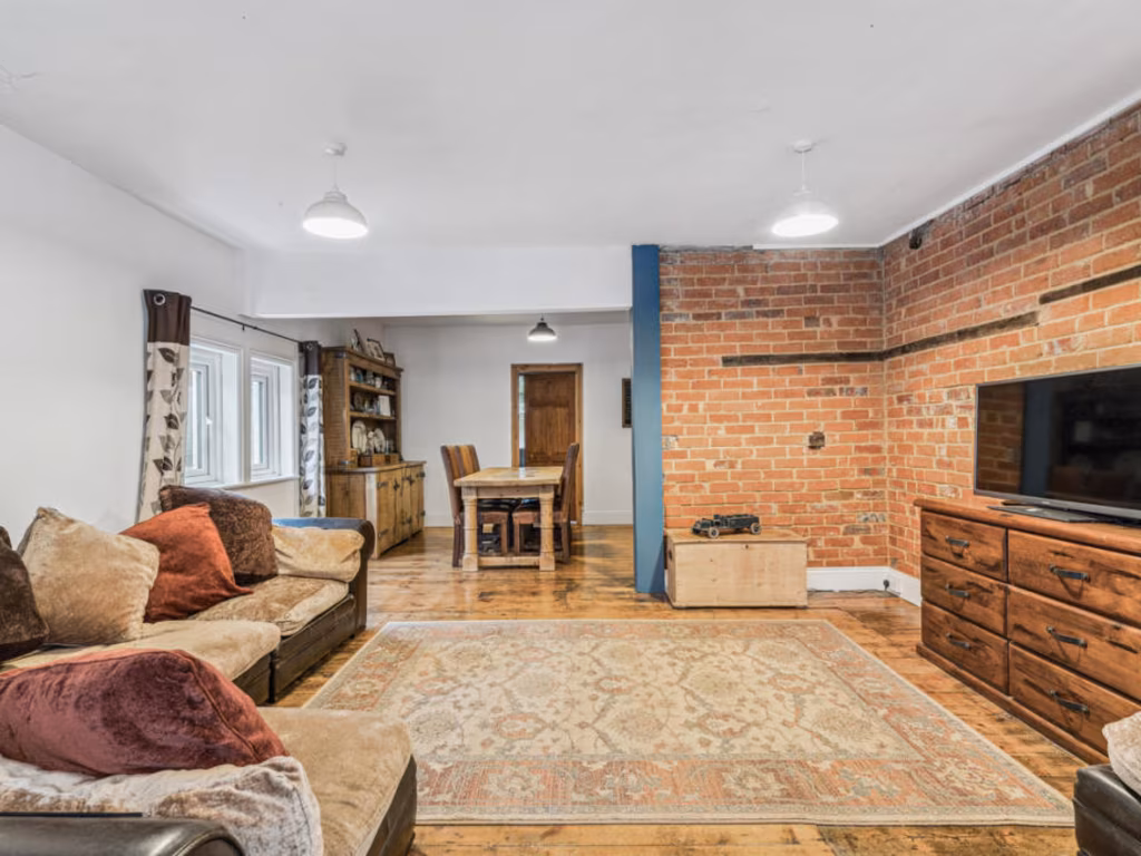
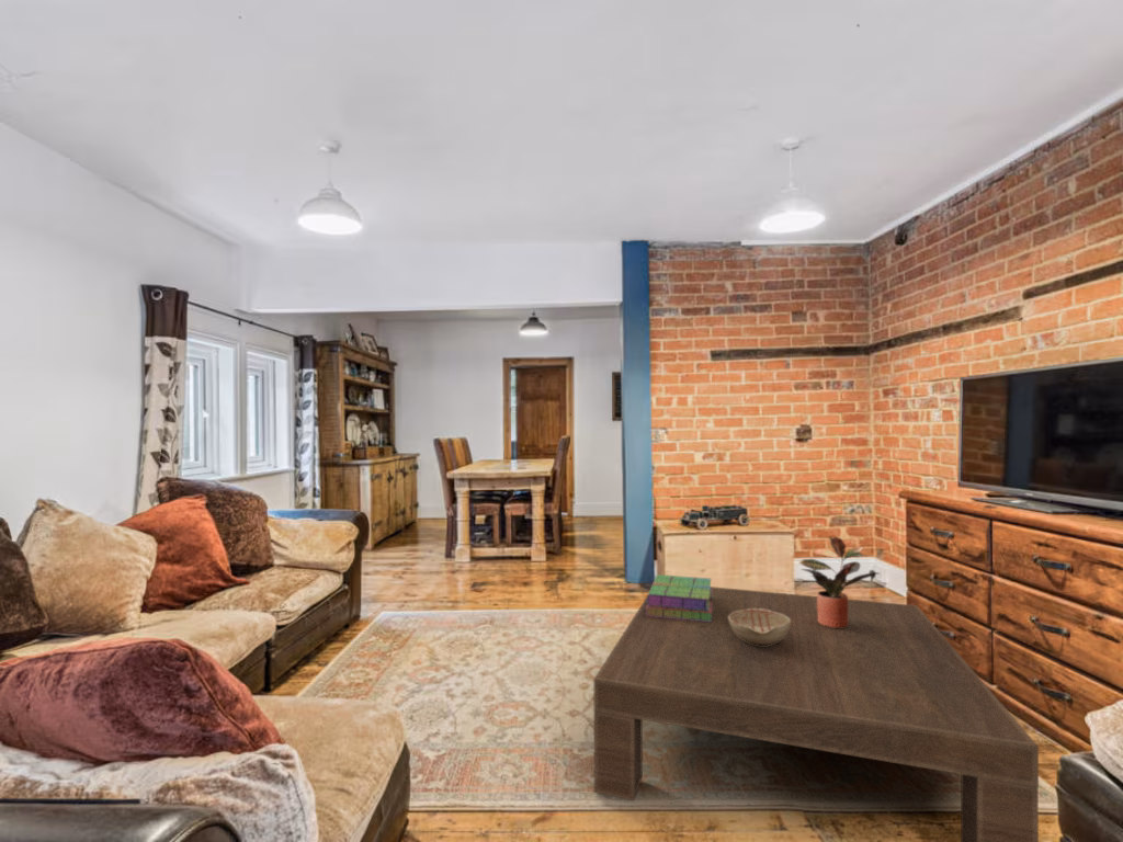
+ coffee table [593,585,1040,842]
+ stack of books [646,573,713,622]
+ potted plant [798,535,881,628]
+ decorative bowl [728,608,791,646]
